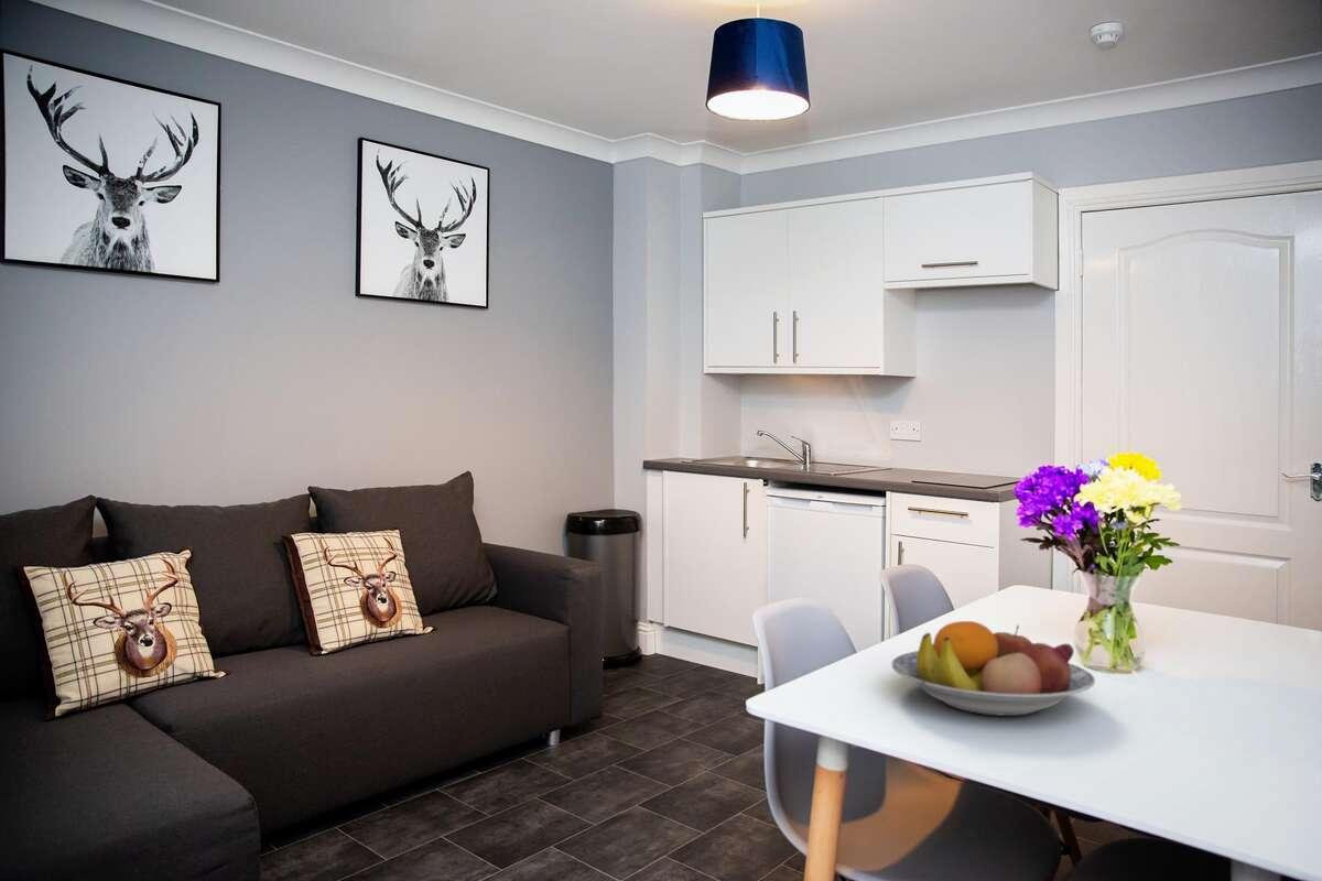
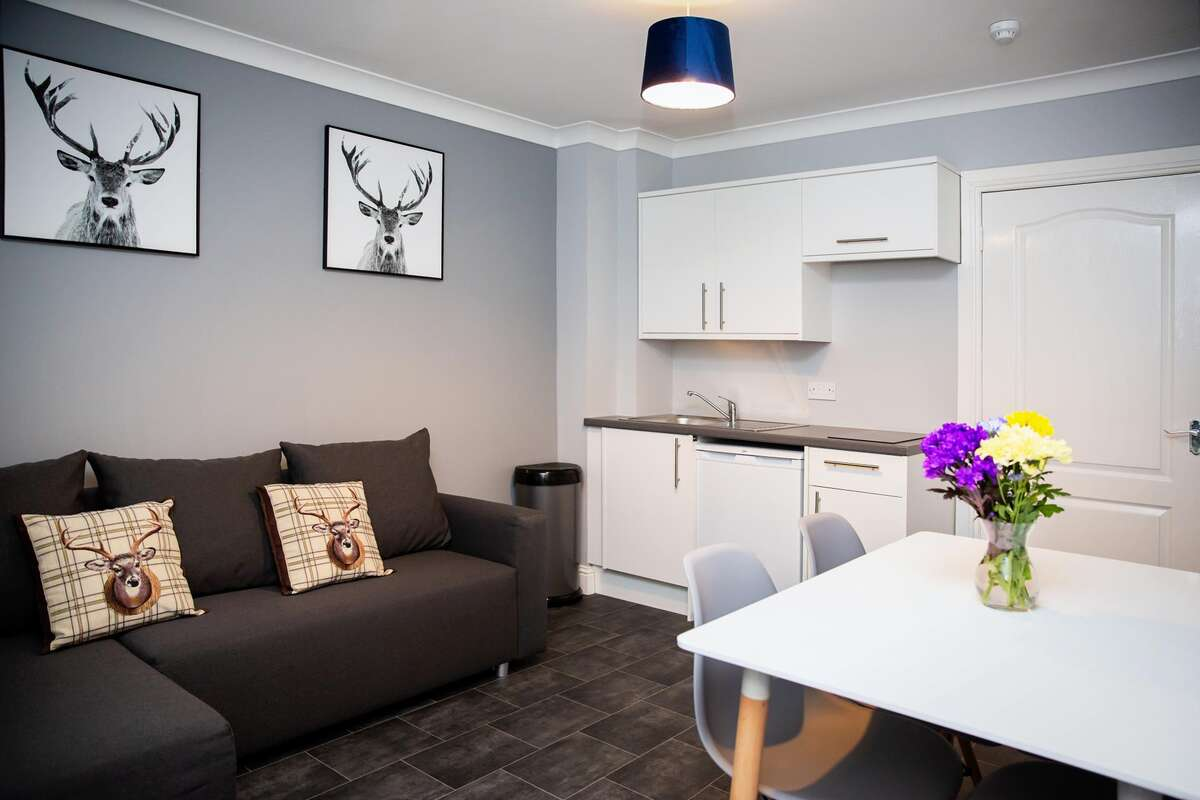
- fruit bowl [890,620,1096,717]
